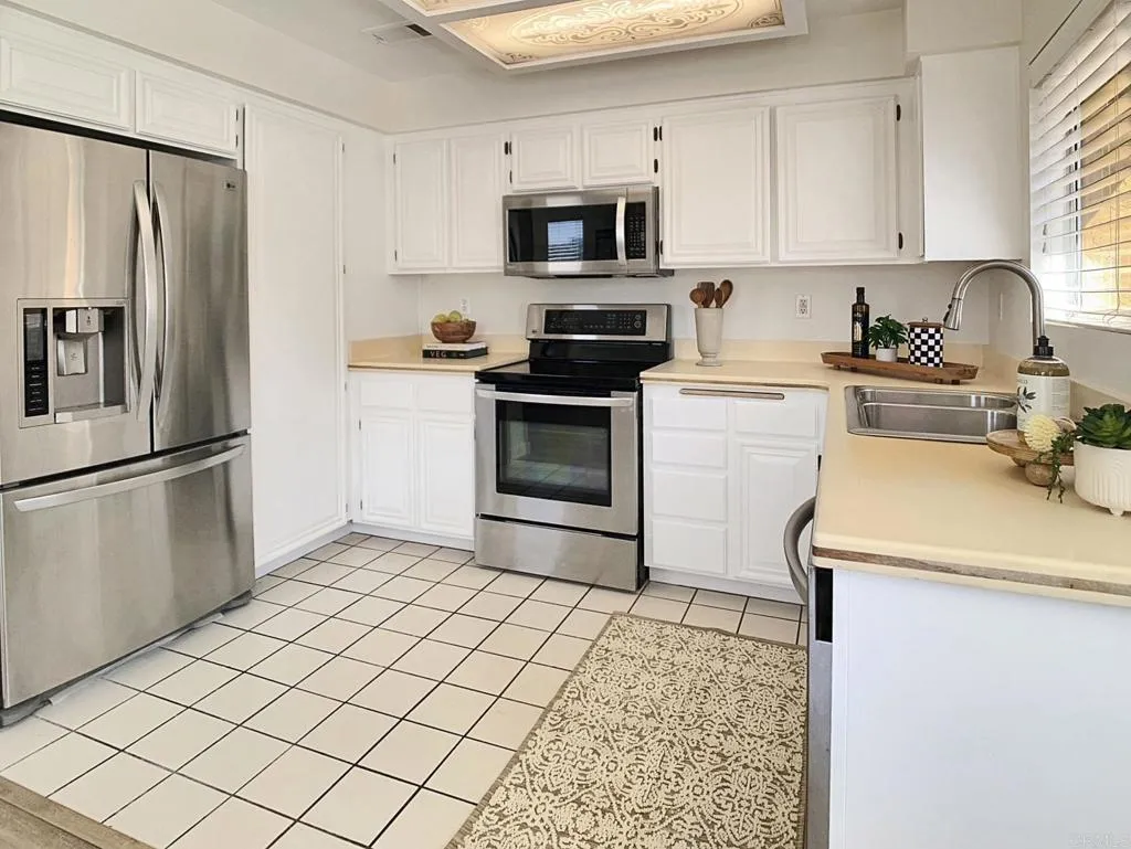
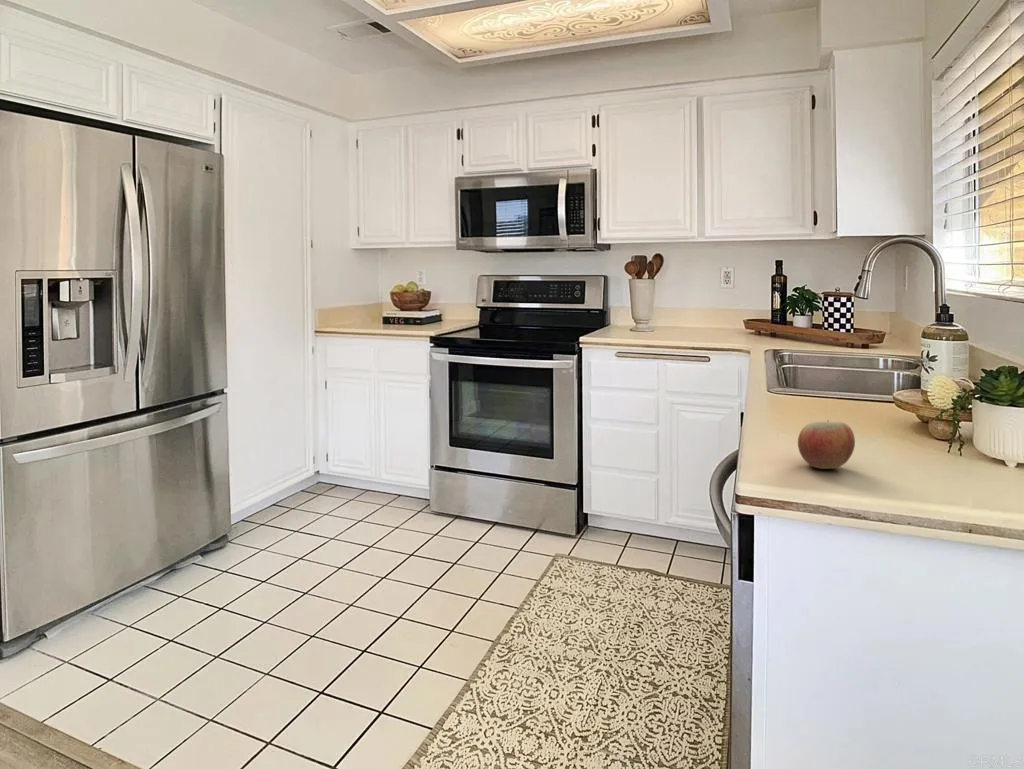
+ apple [797,419,856,470]
